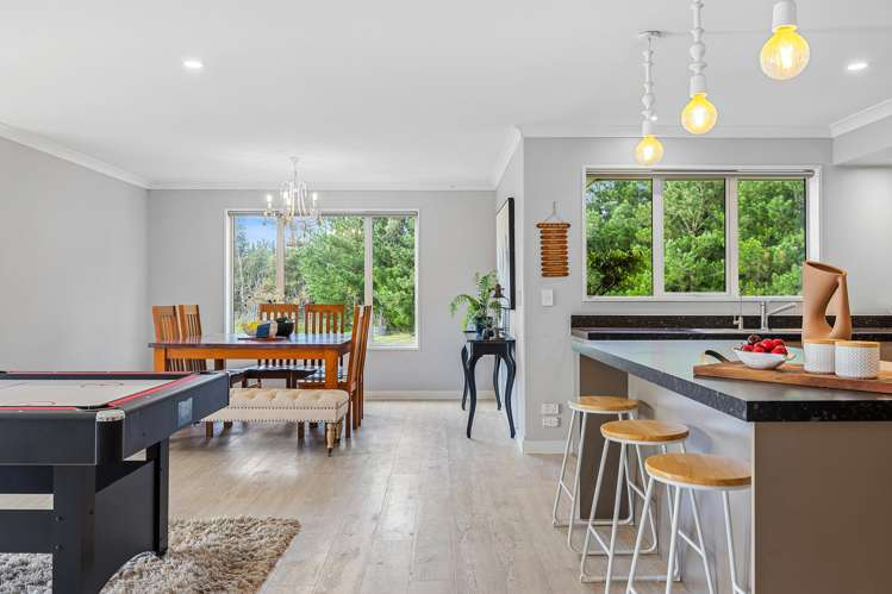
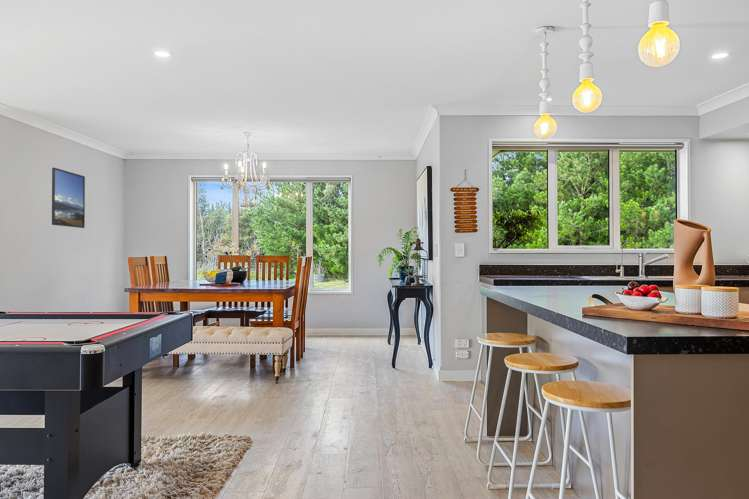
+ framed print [51,167,86,229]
